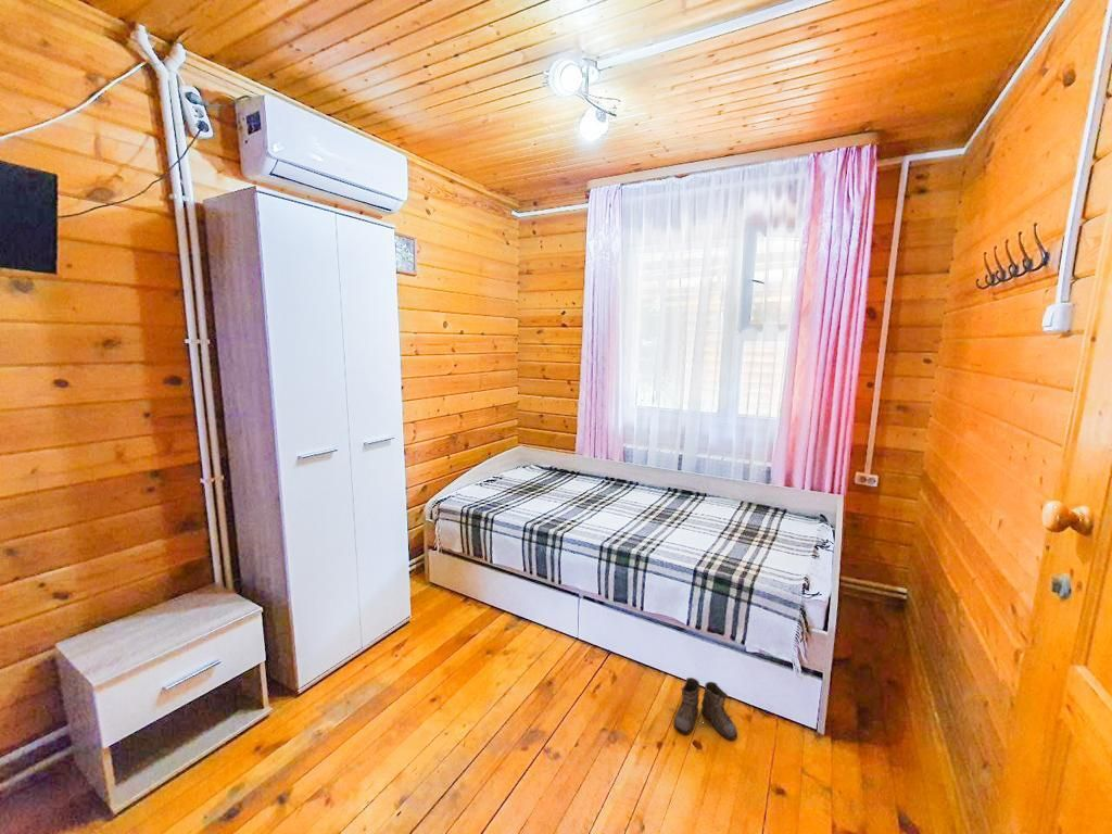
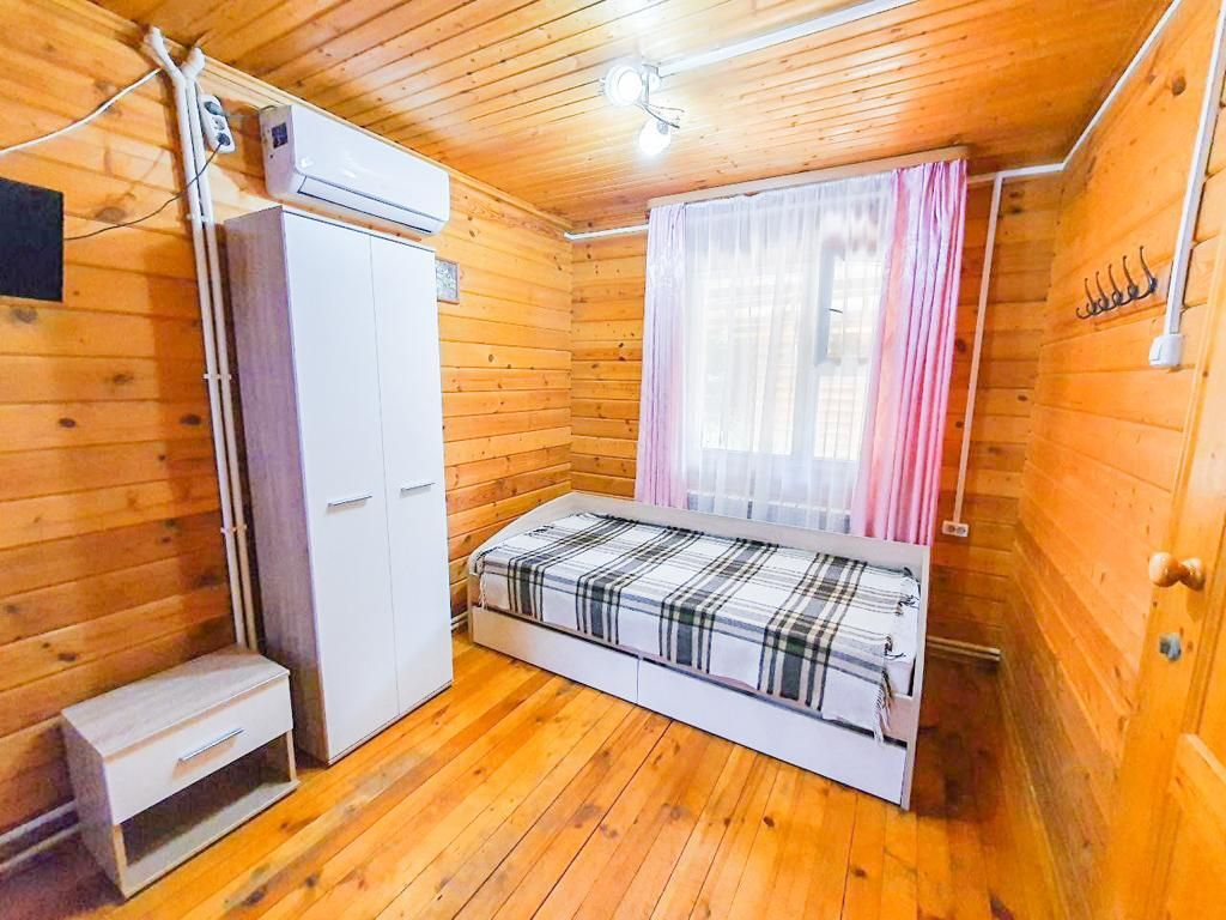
- boots [668,677,738,741]
